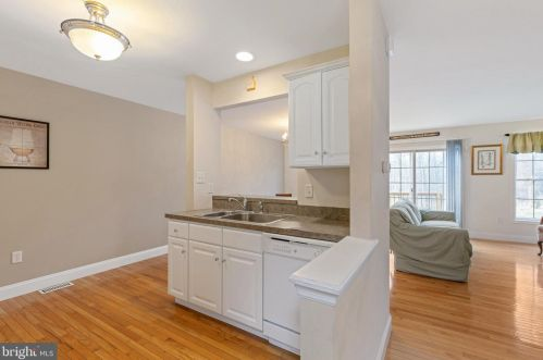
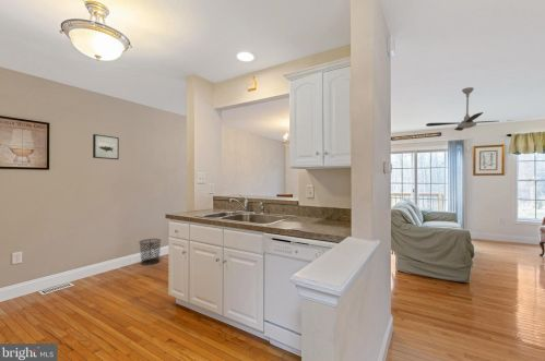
+ waste bin [138,238,163,266]
+ wall art [92,133,120,160]
+ ceiling fan [425,86,514,132]
